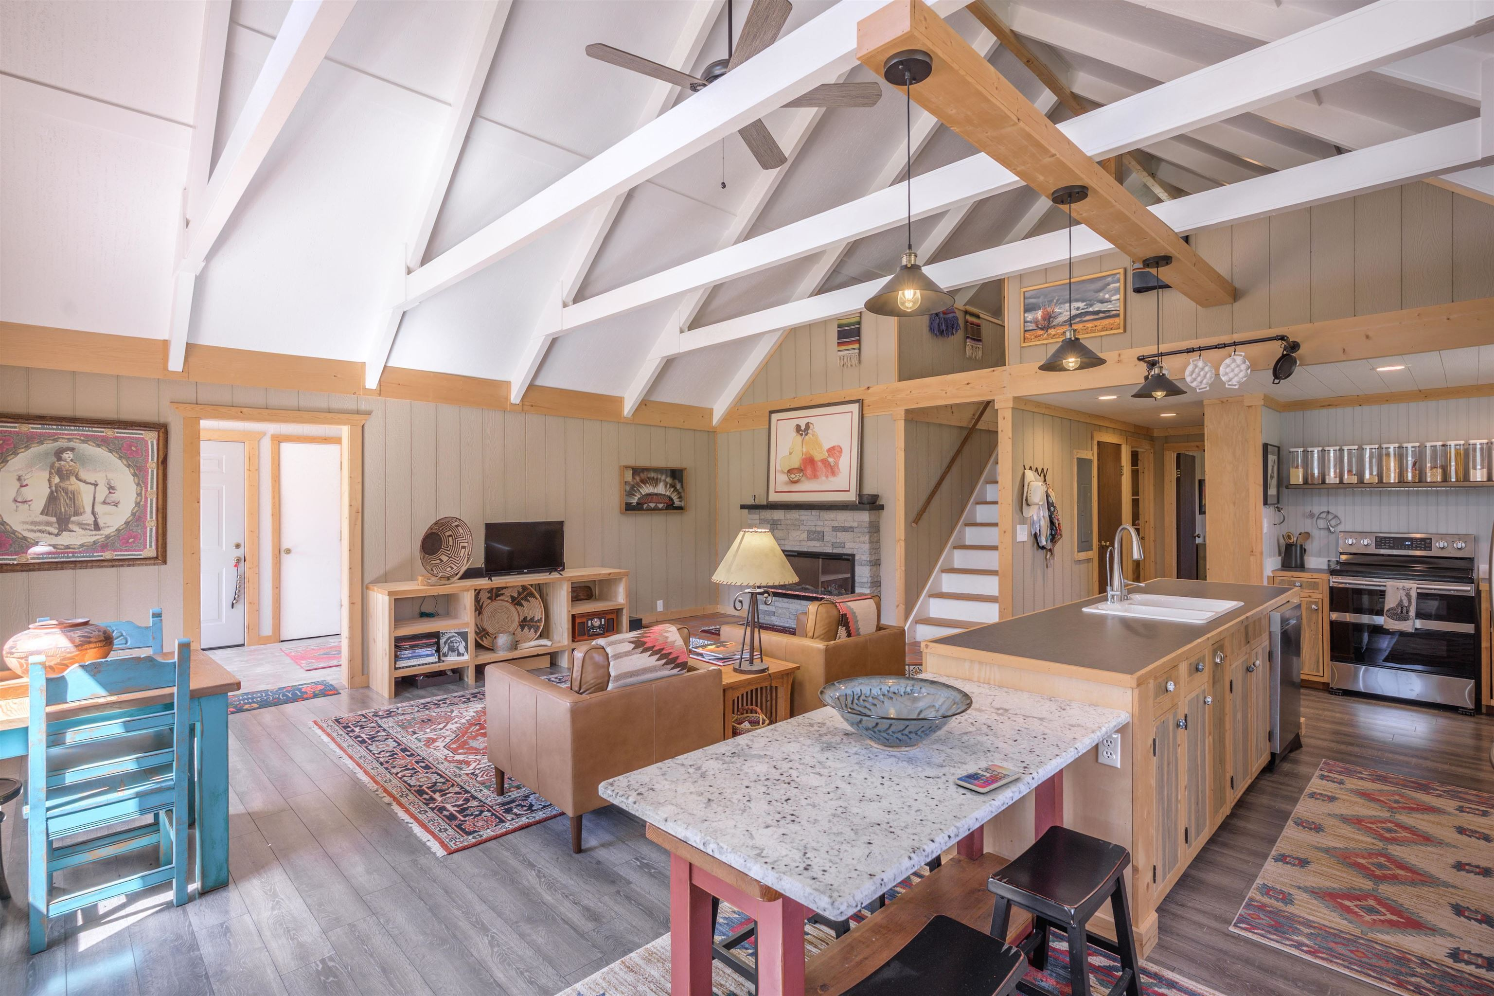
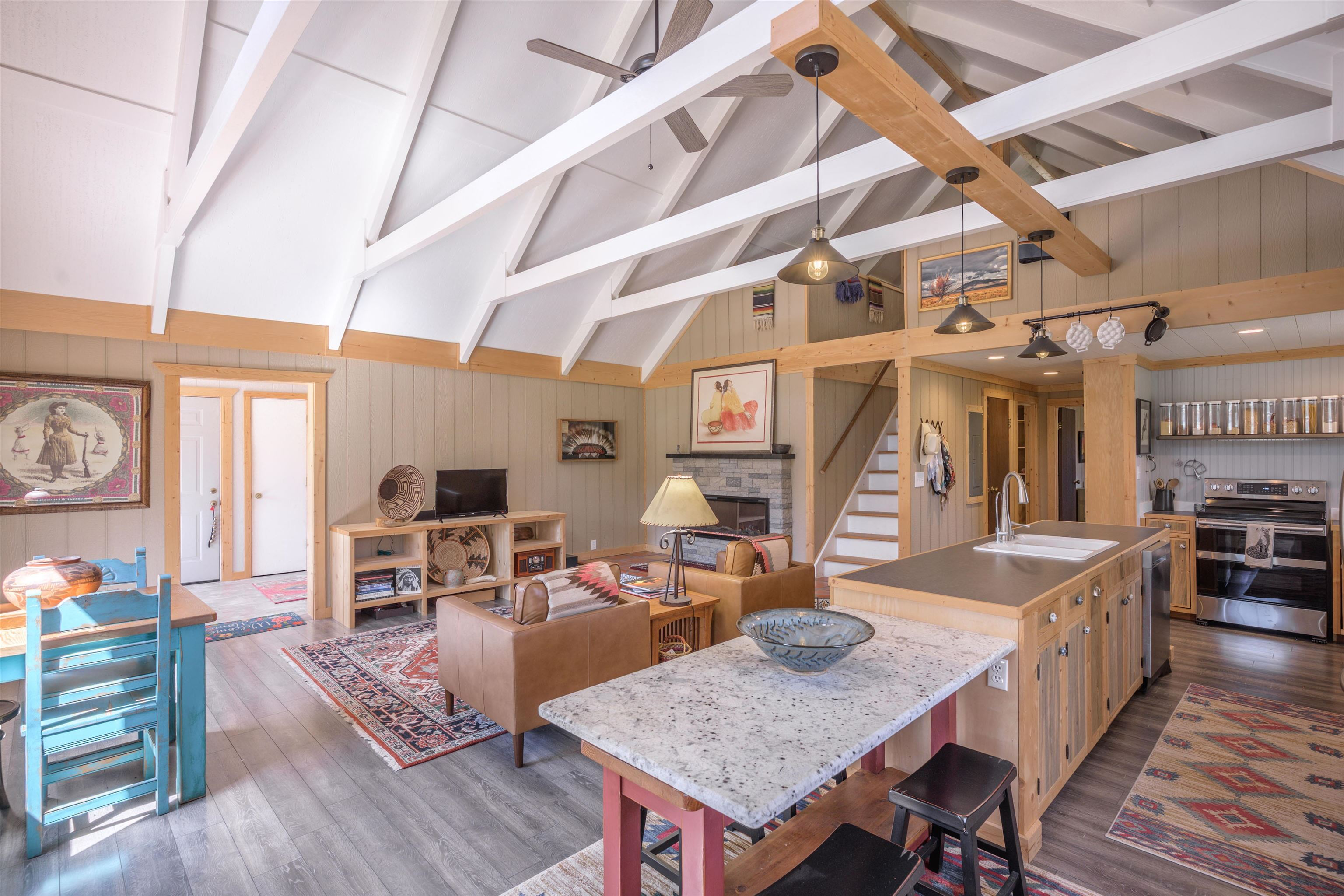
- smartphone [954,764,1022,794]
